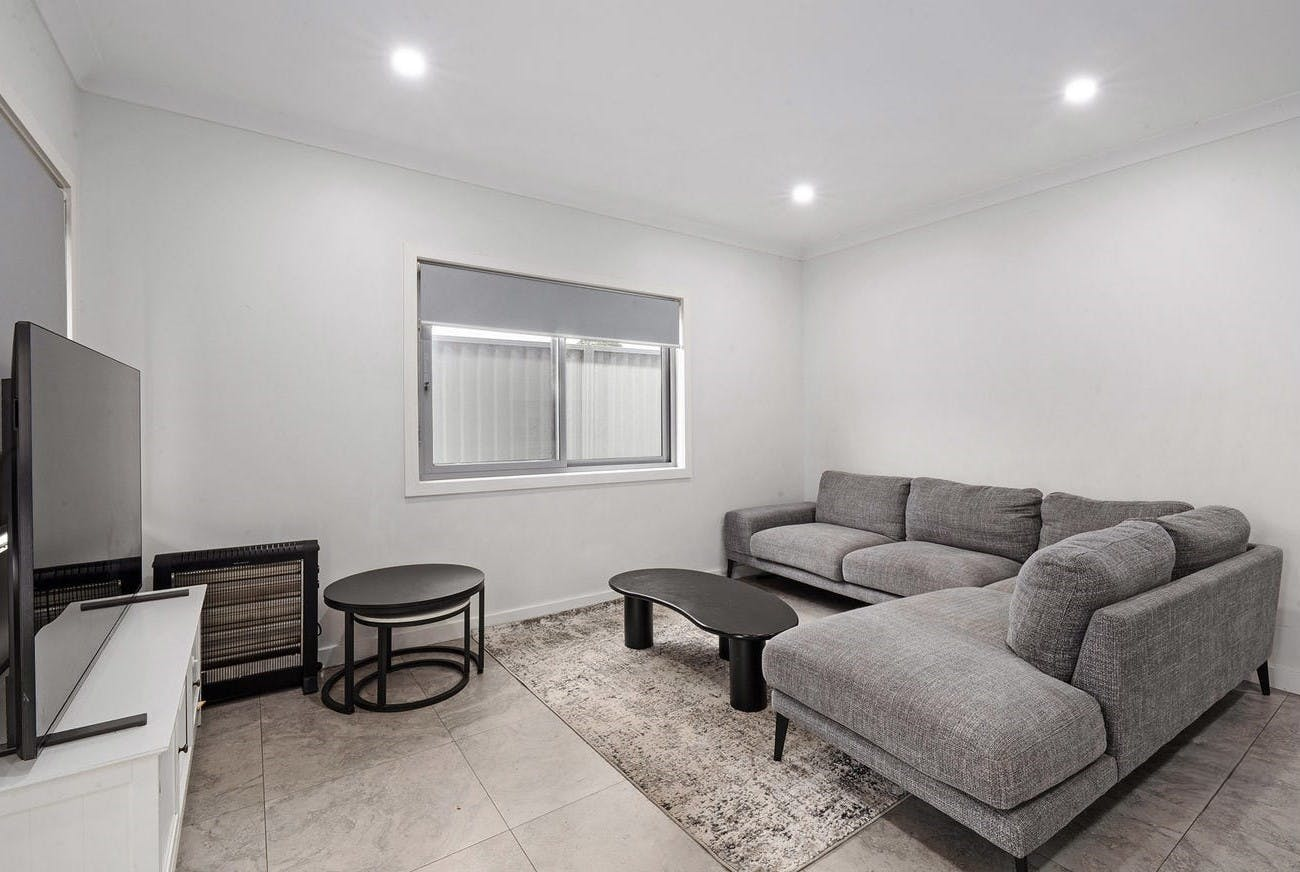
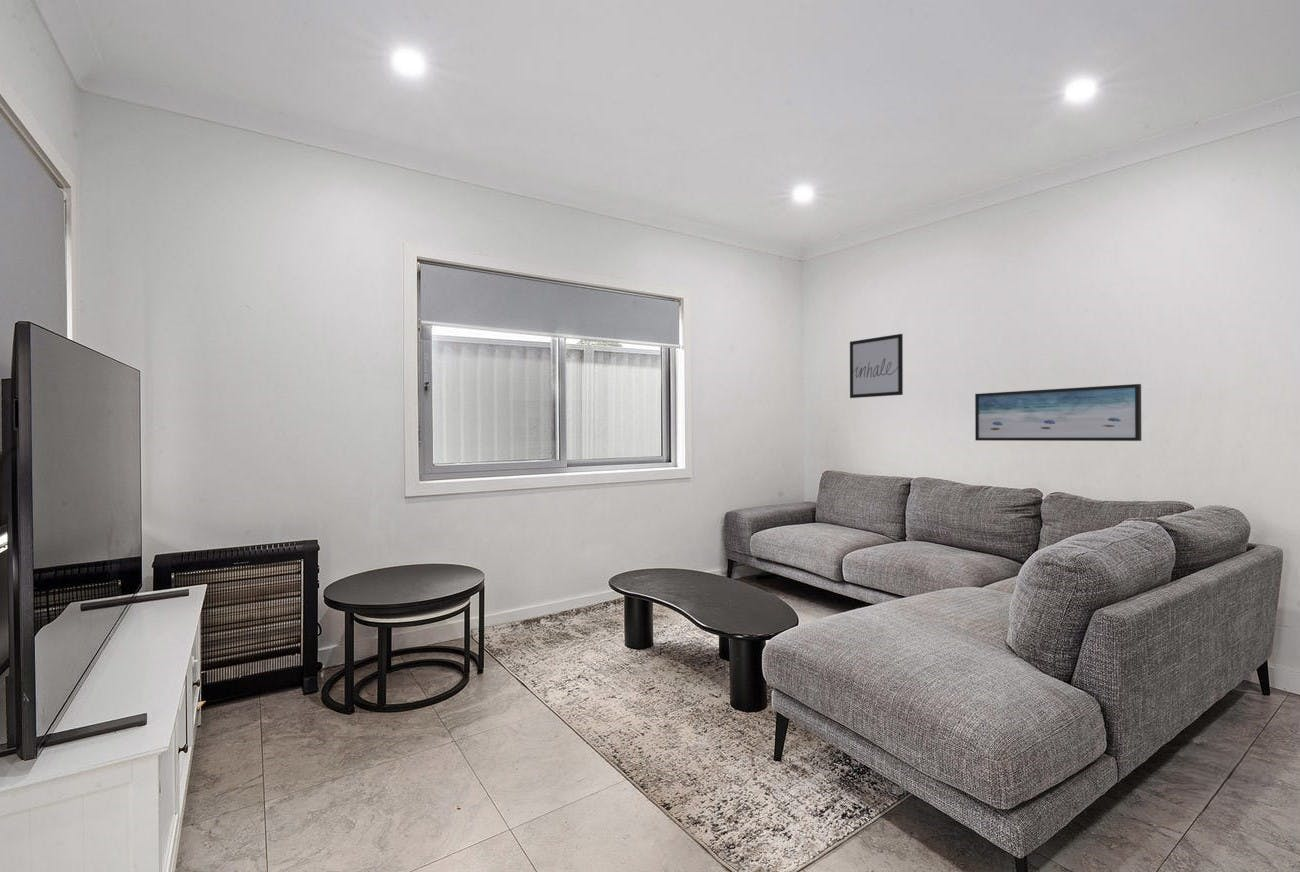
+ wall art [849,333,904,399]
+ wall art [974,383,1142,442]
